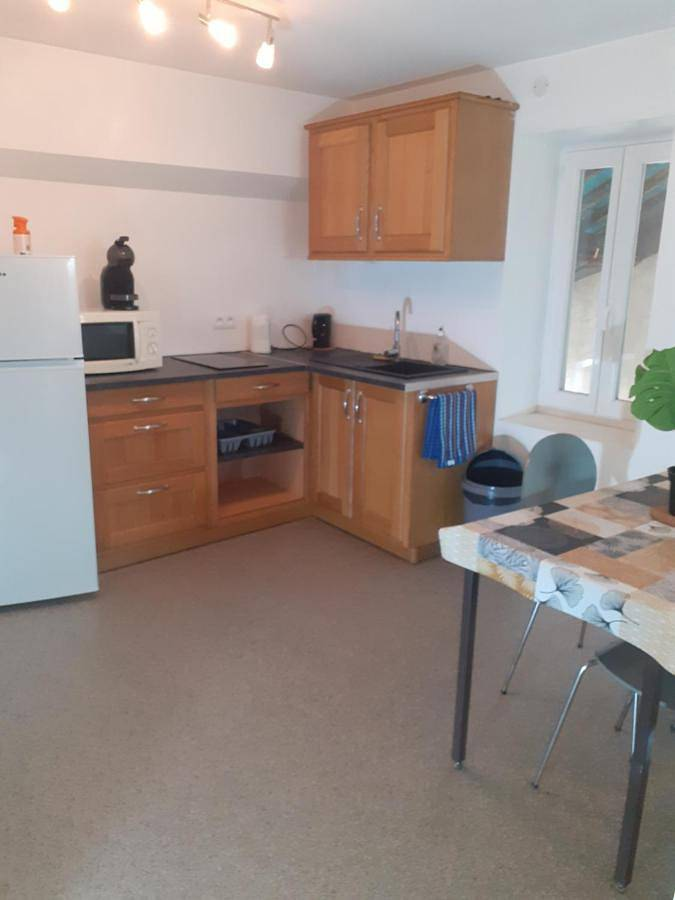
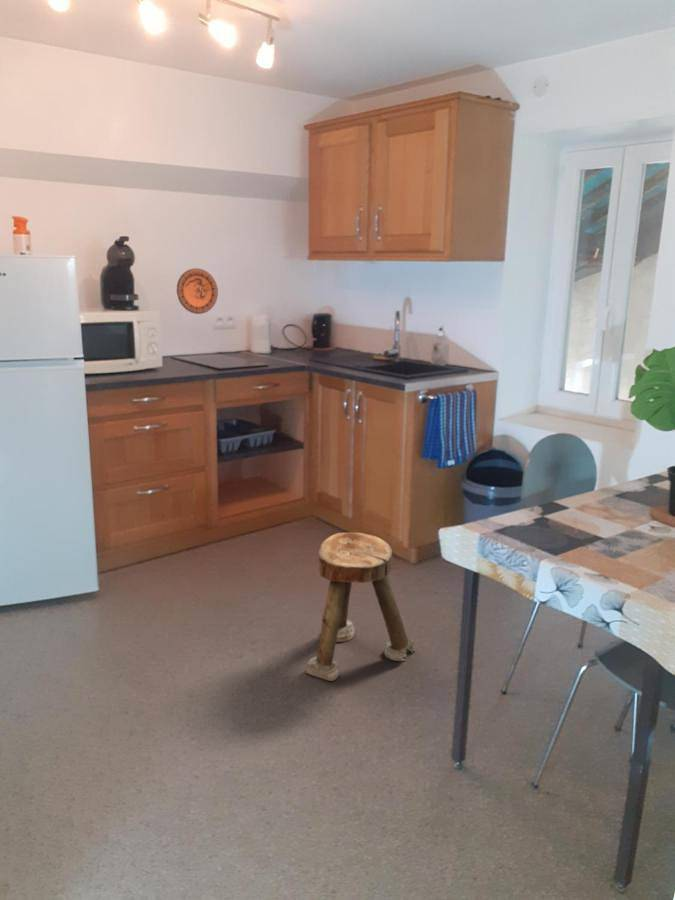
+ stool [304,532,416,682]
+ decorative plate [176,268,219,315]
